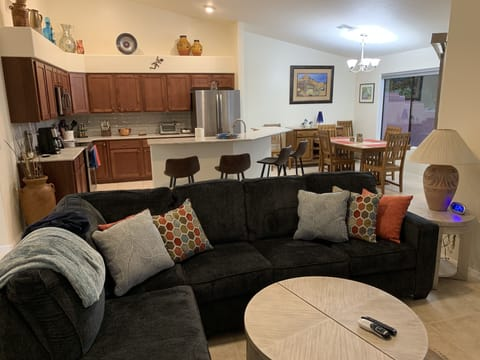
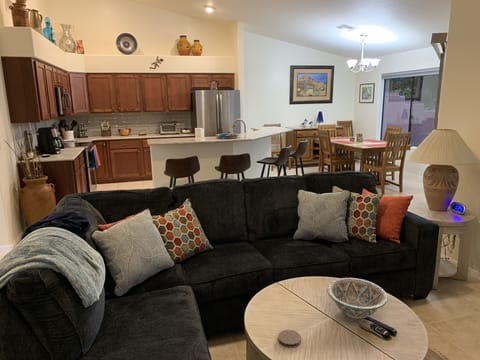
+ coaster [277,329,302,348]
+ decorative bowl [326,277,389,320]
